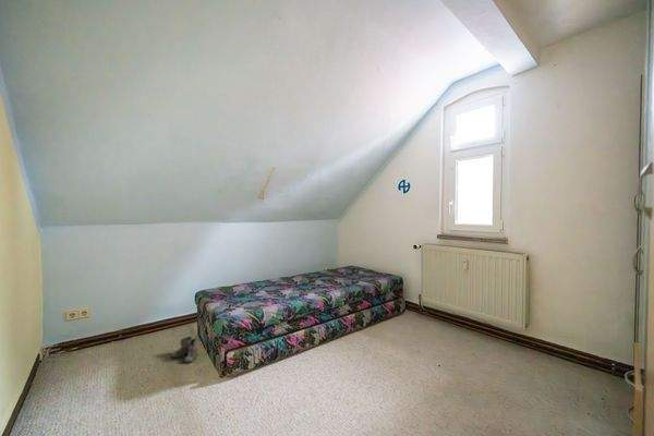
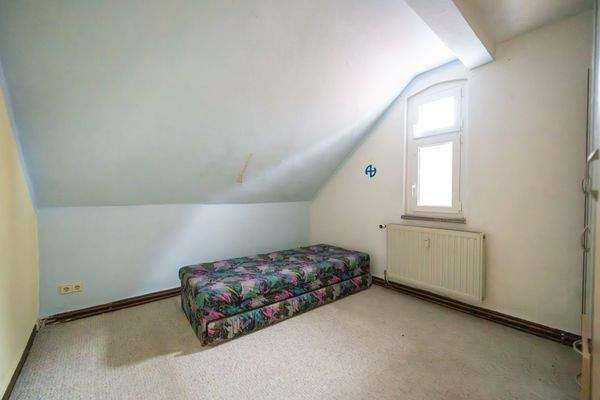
- boots [171,336,199,364]
